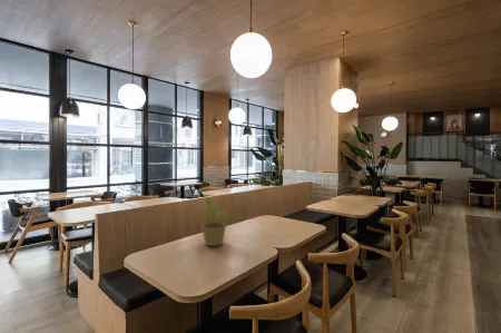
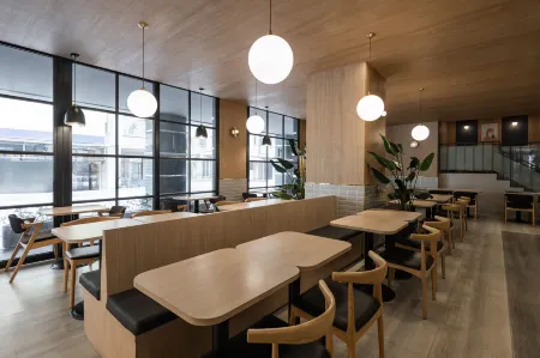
- potted plant [196,197,230,247]
